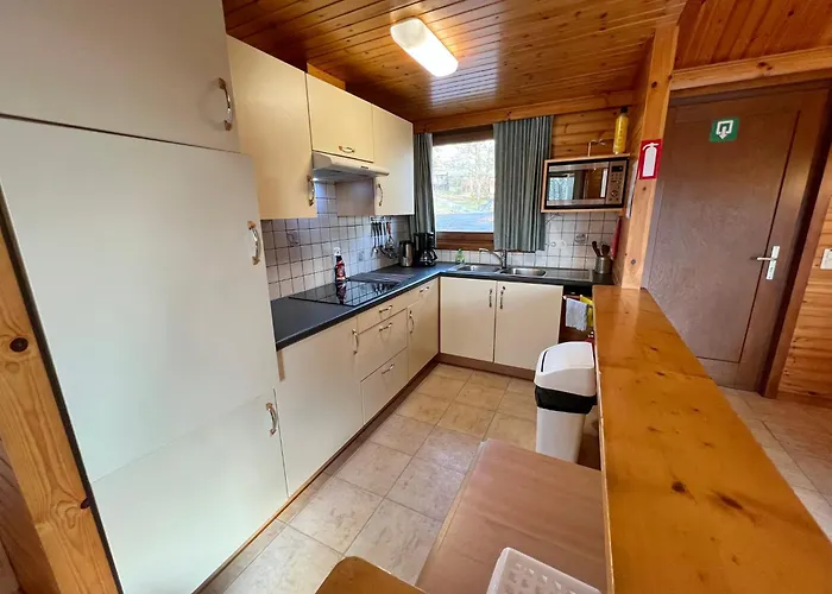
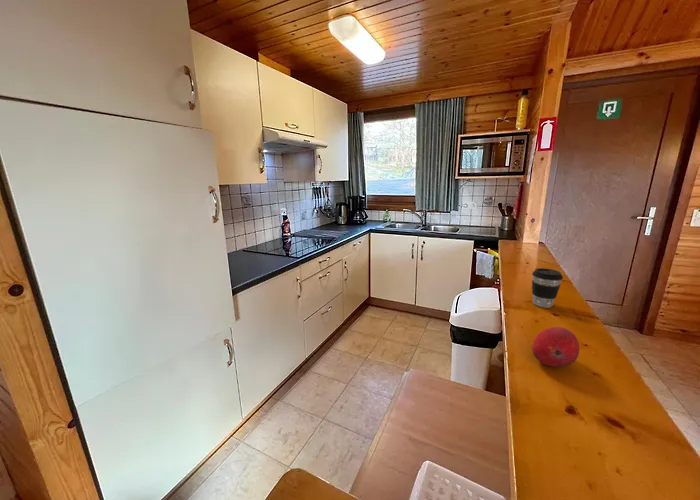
+ coffee cup [531,267,564,309]
+ fruit [531,326,580,368]
